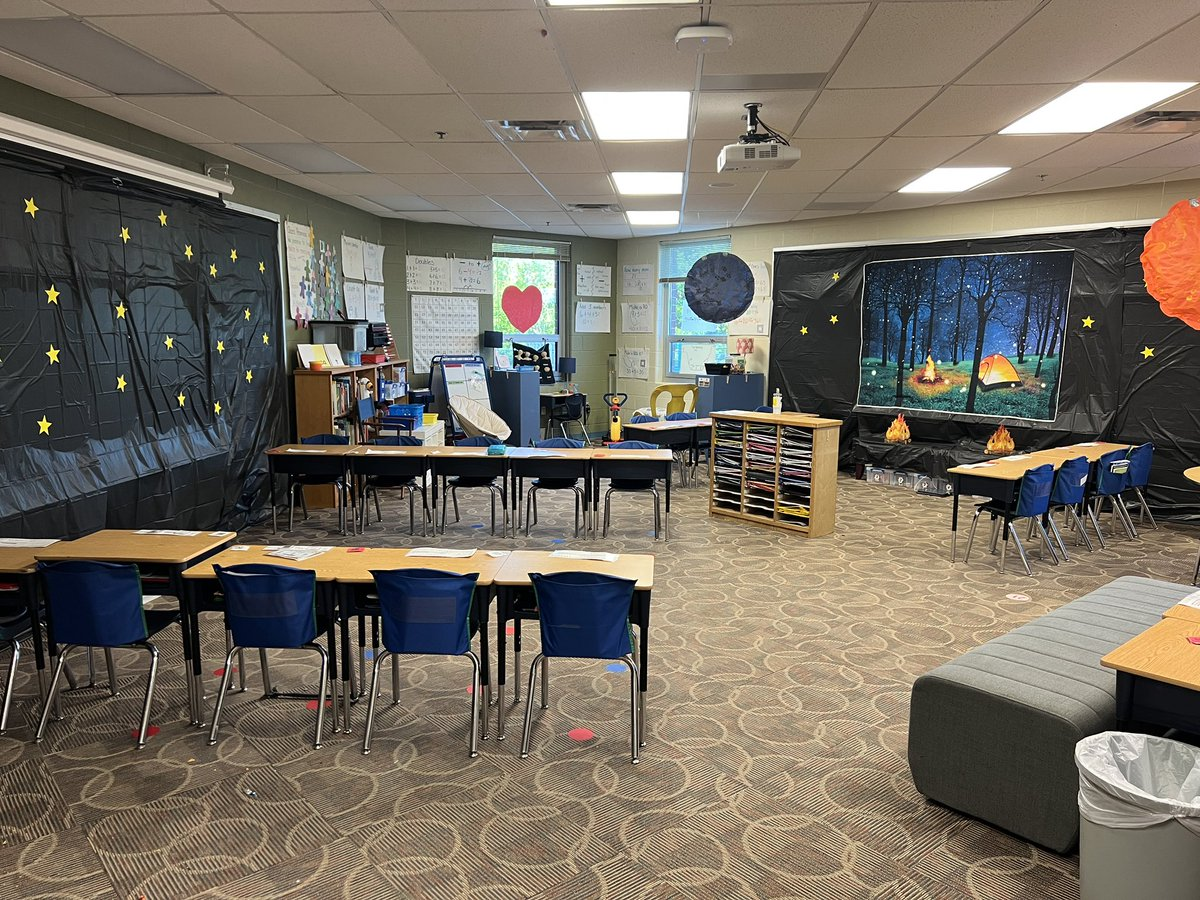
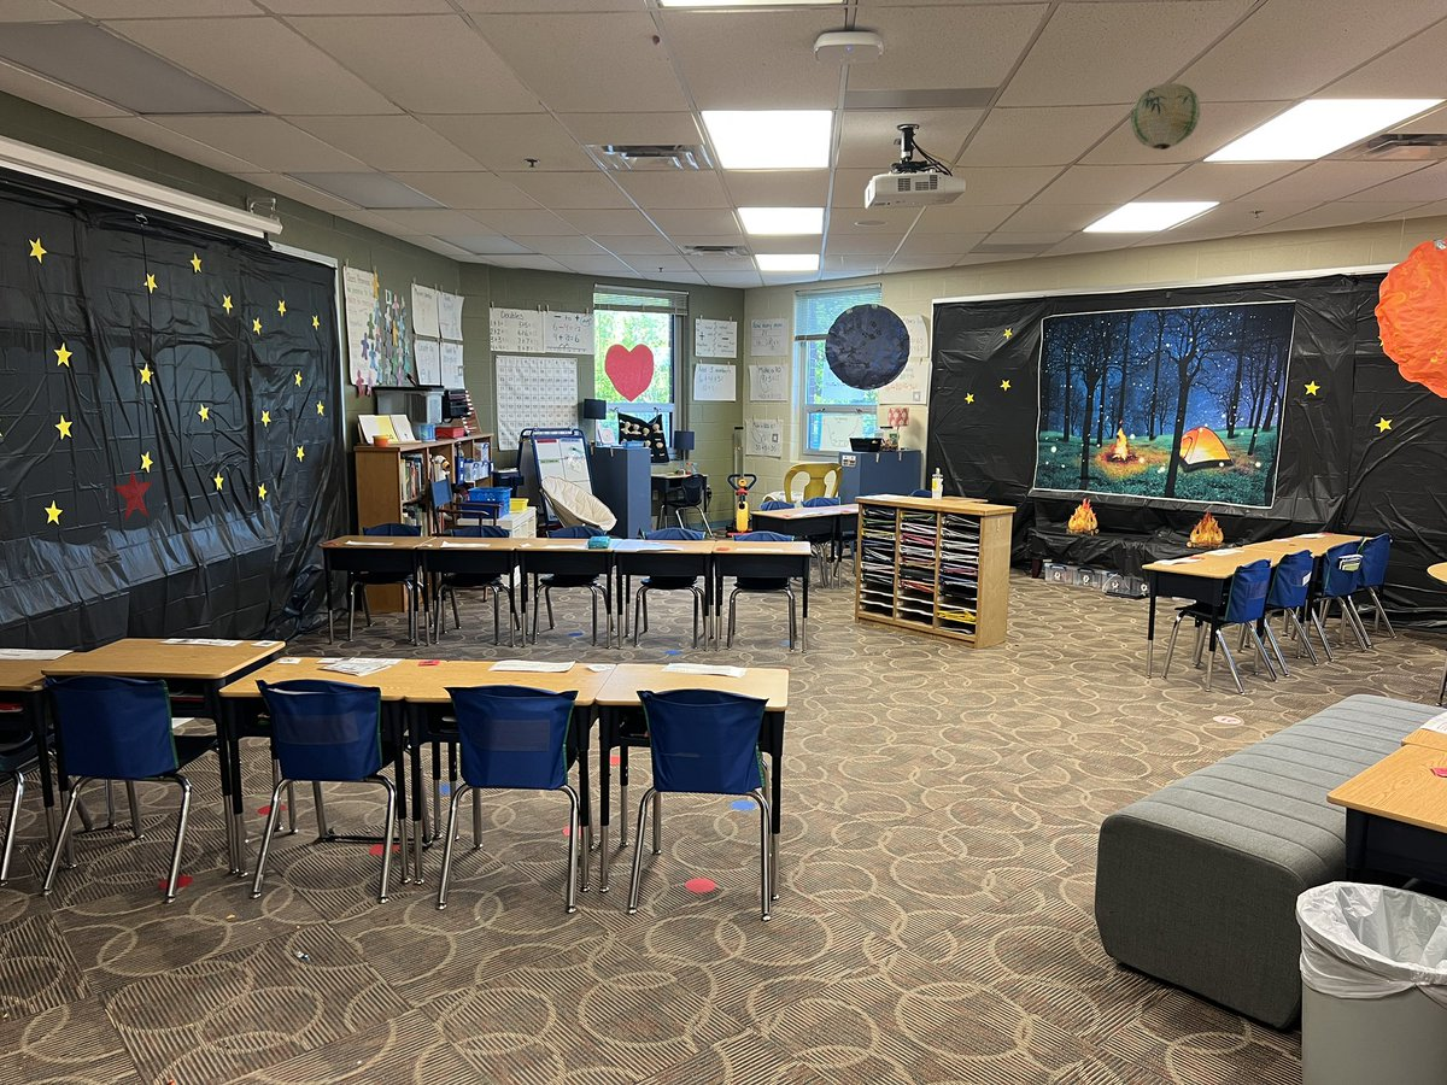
+ paper lantern [1129,82,1202,151]
+ decorative star [112,469,153,521]
